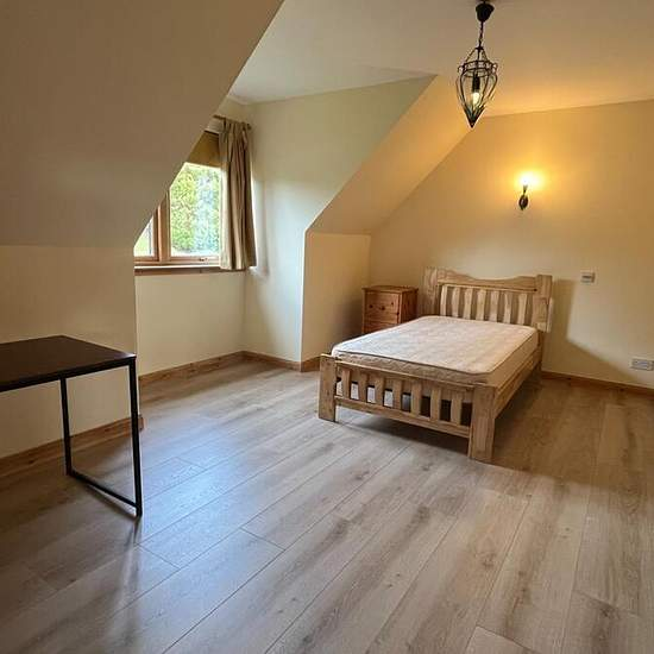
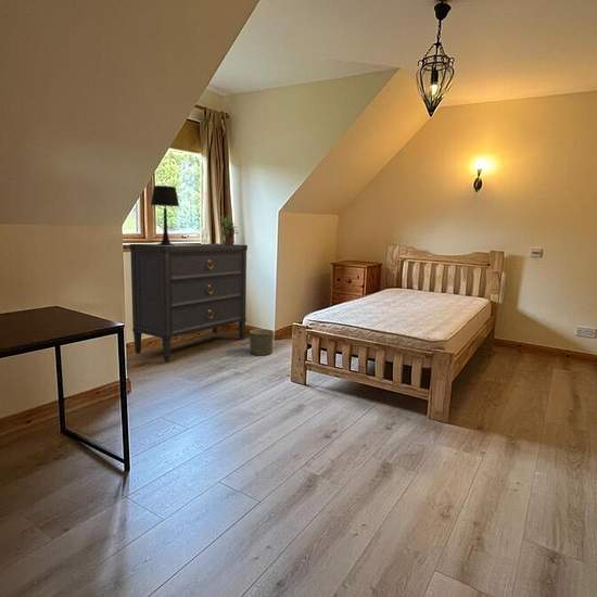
+ potted plant [219,214,240,245]
+ table lamp [150,185,180,245]
+ dresser [129,242,249,363]
+ planter [249,328,275,356]
